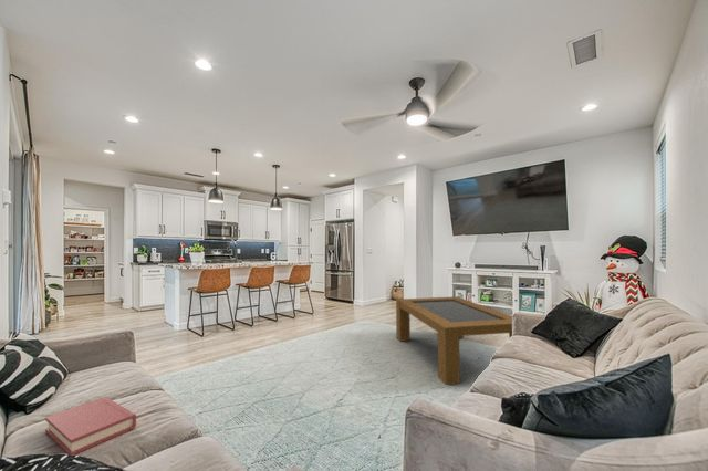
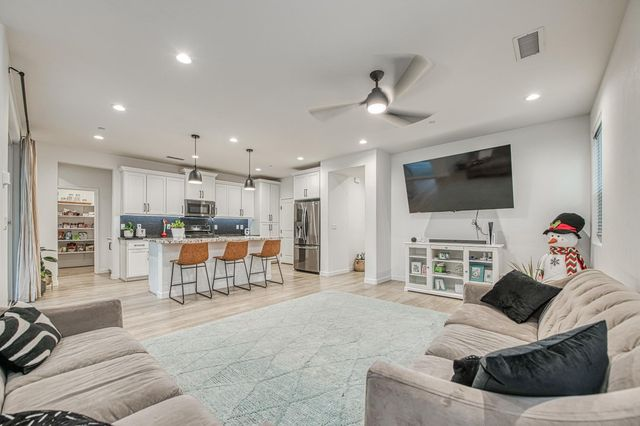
- hardback book [44,396,137,456]
- coffee table [395,295,514,386]
